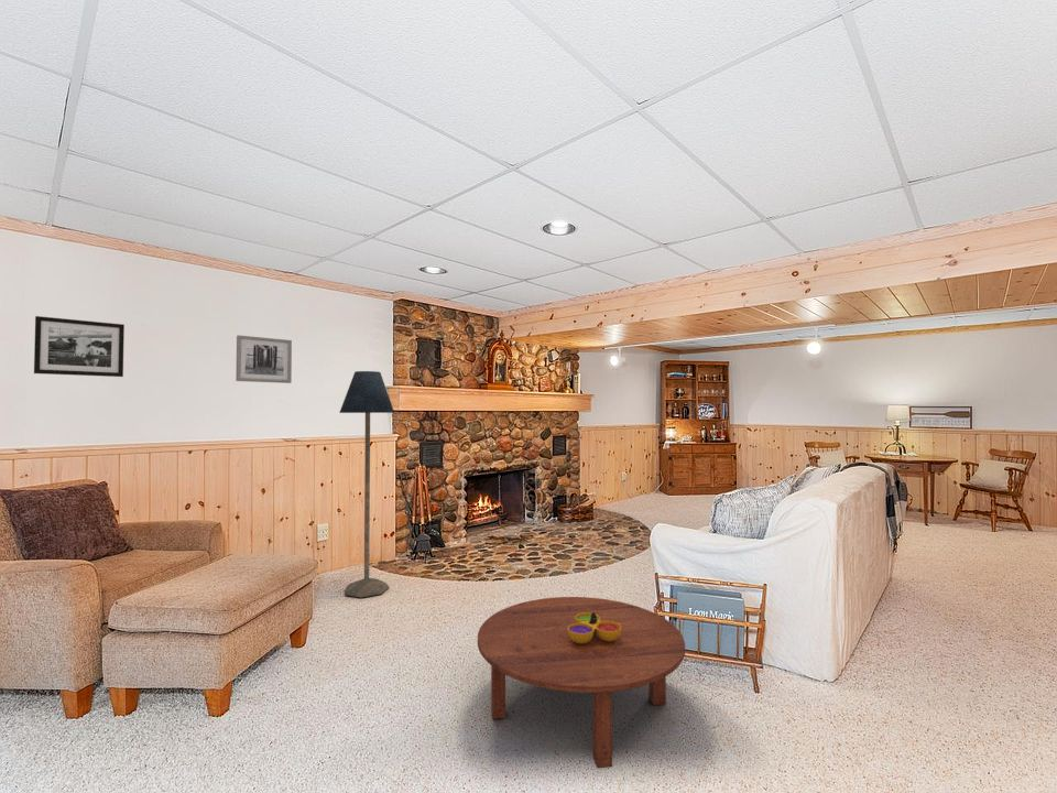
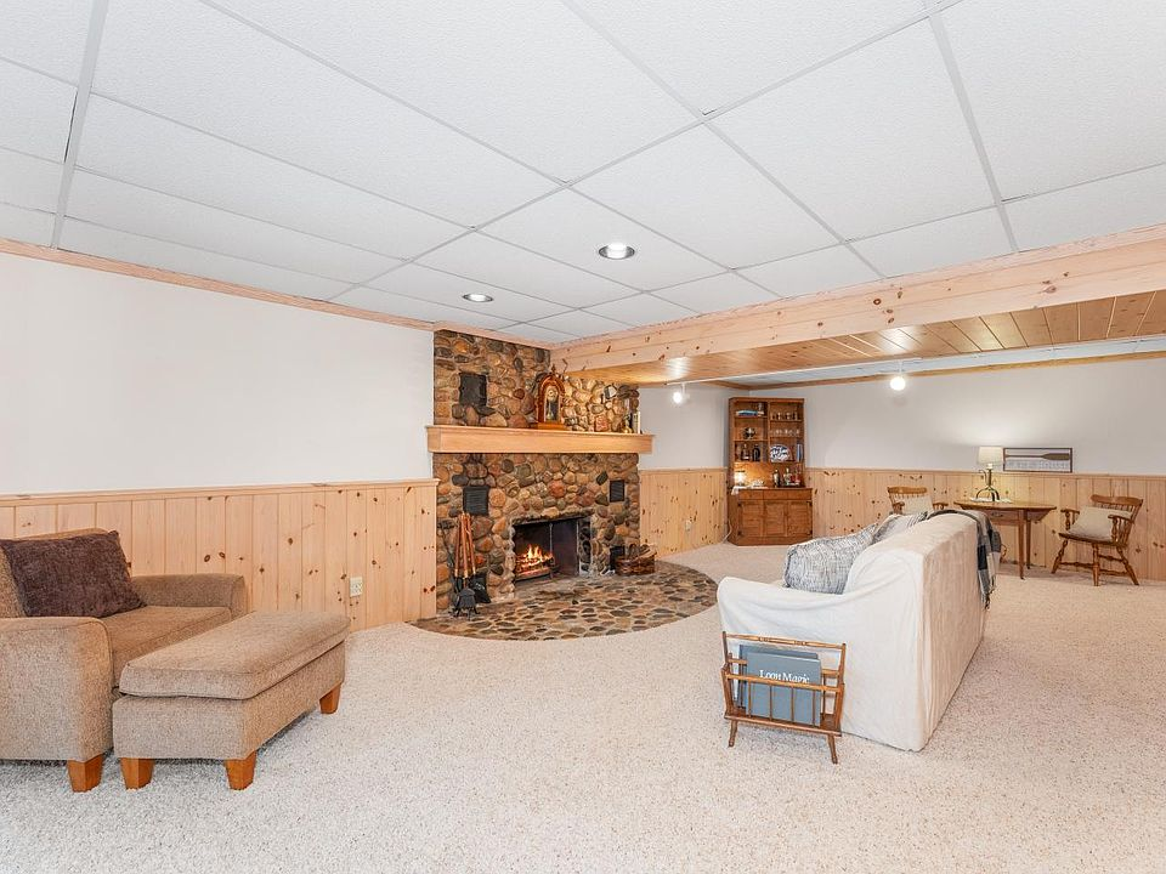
- decorative bowl [567,612,621,644]
- picture frame [33,315,126,378]
- floor lamp [338,370,395,598]
- coffee table [477,596,686,769]
- wall art [235,334,293,384]
